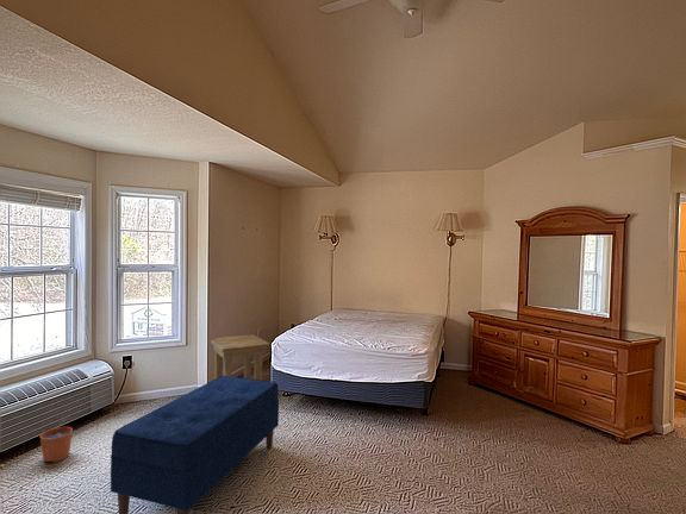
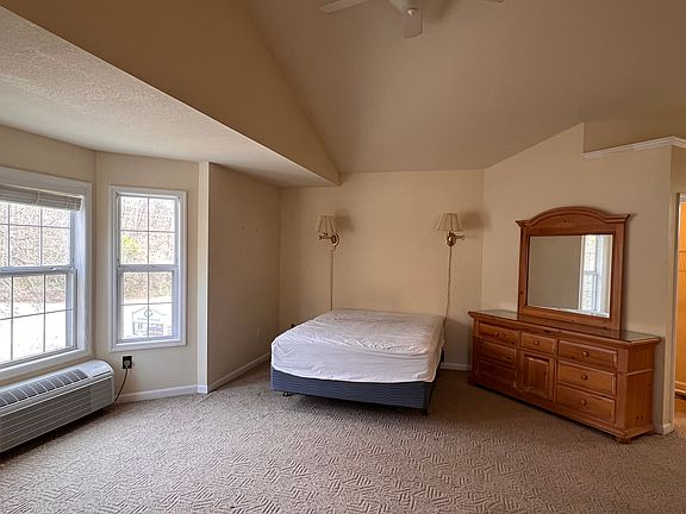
- side table [210,333,270,381]
- plant pot [39,418,74,463]
- bench [110,376,280,514]
